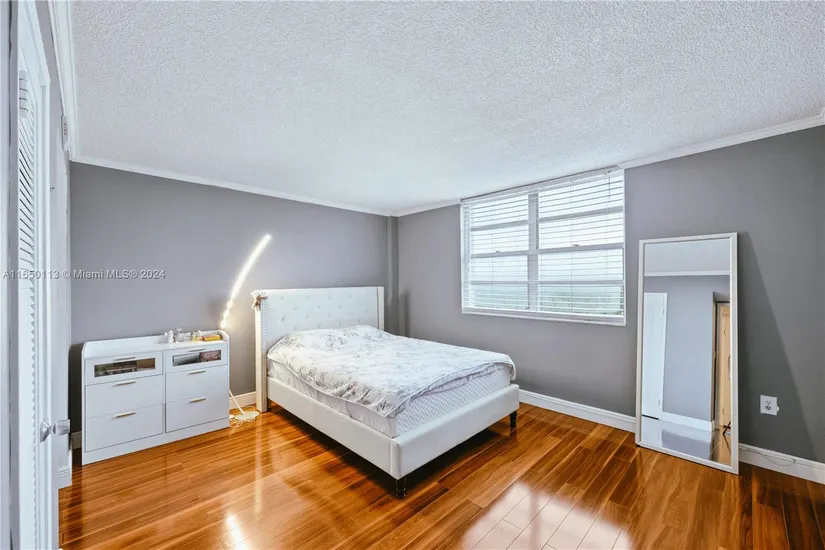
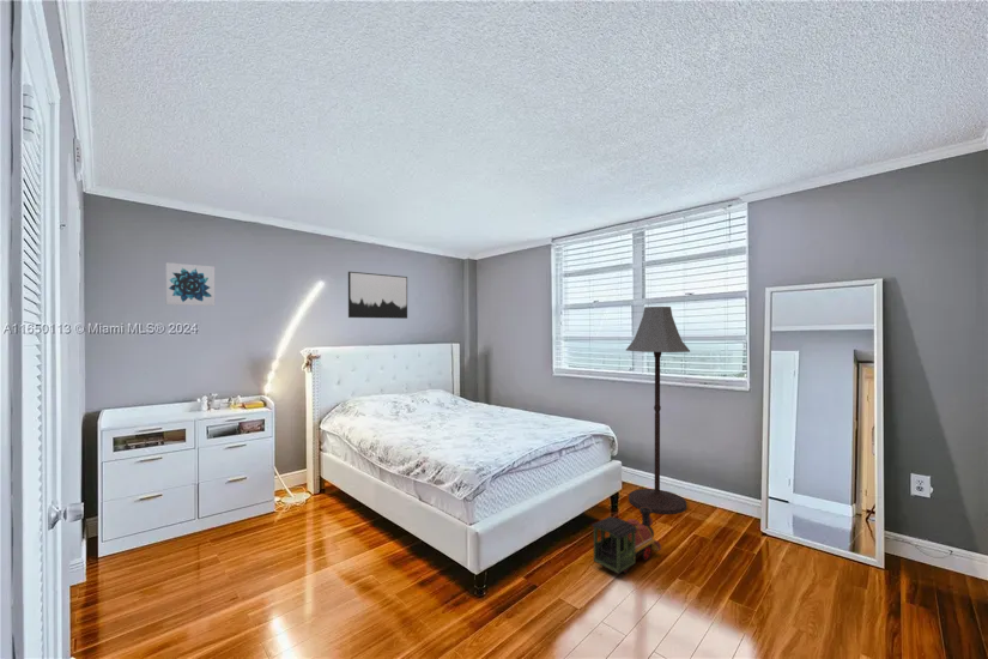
+ toy train [590,507,662,575]
+ wall art [164,261,216,307]
+ wall art [347,271,408,320]
+ floor lamp [625,306,691,515]
